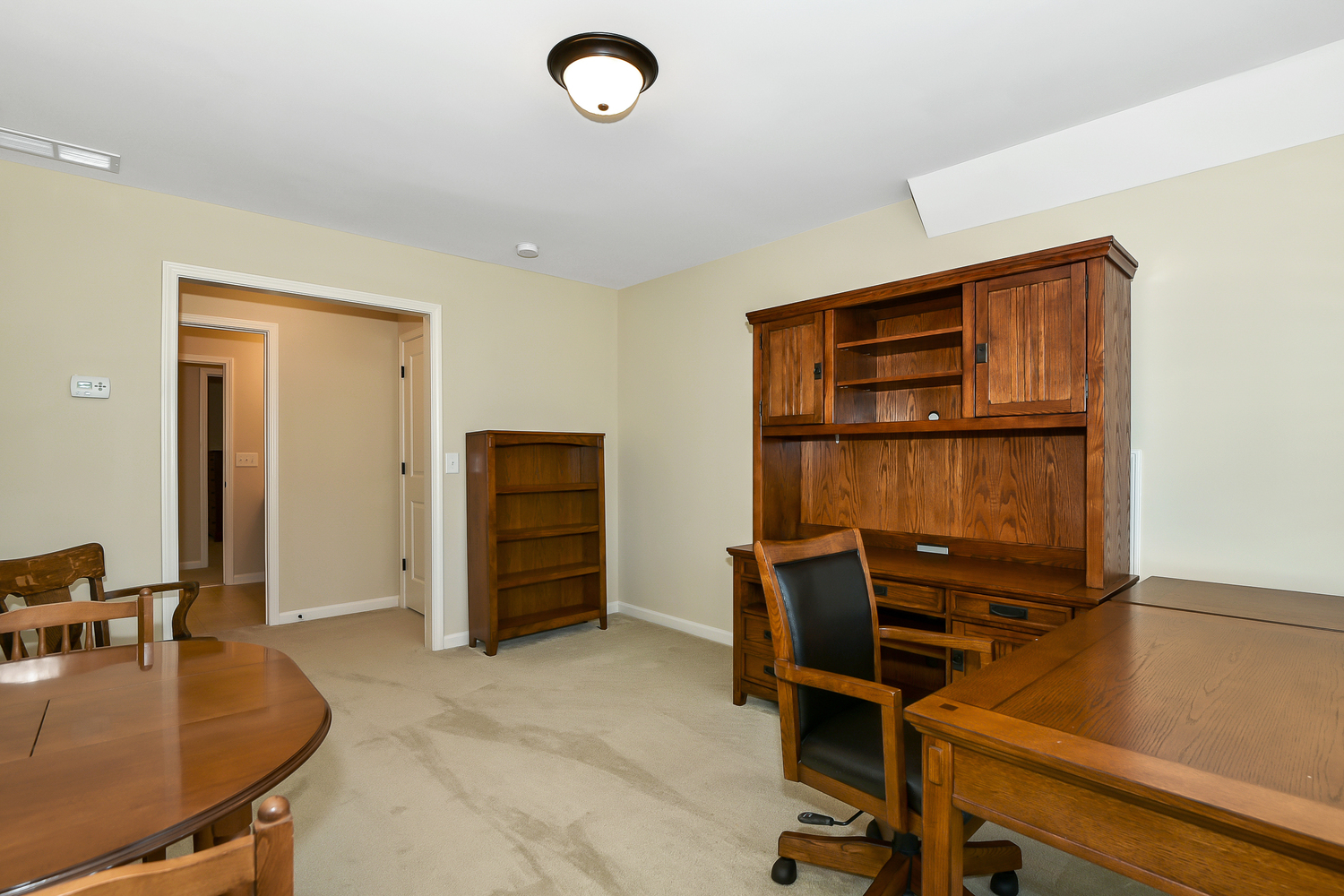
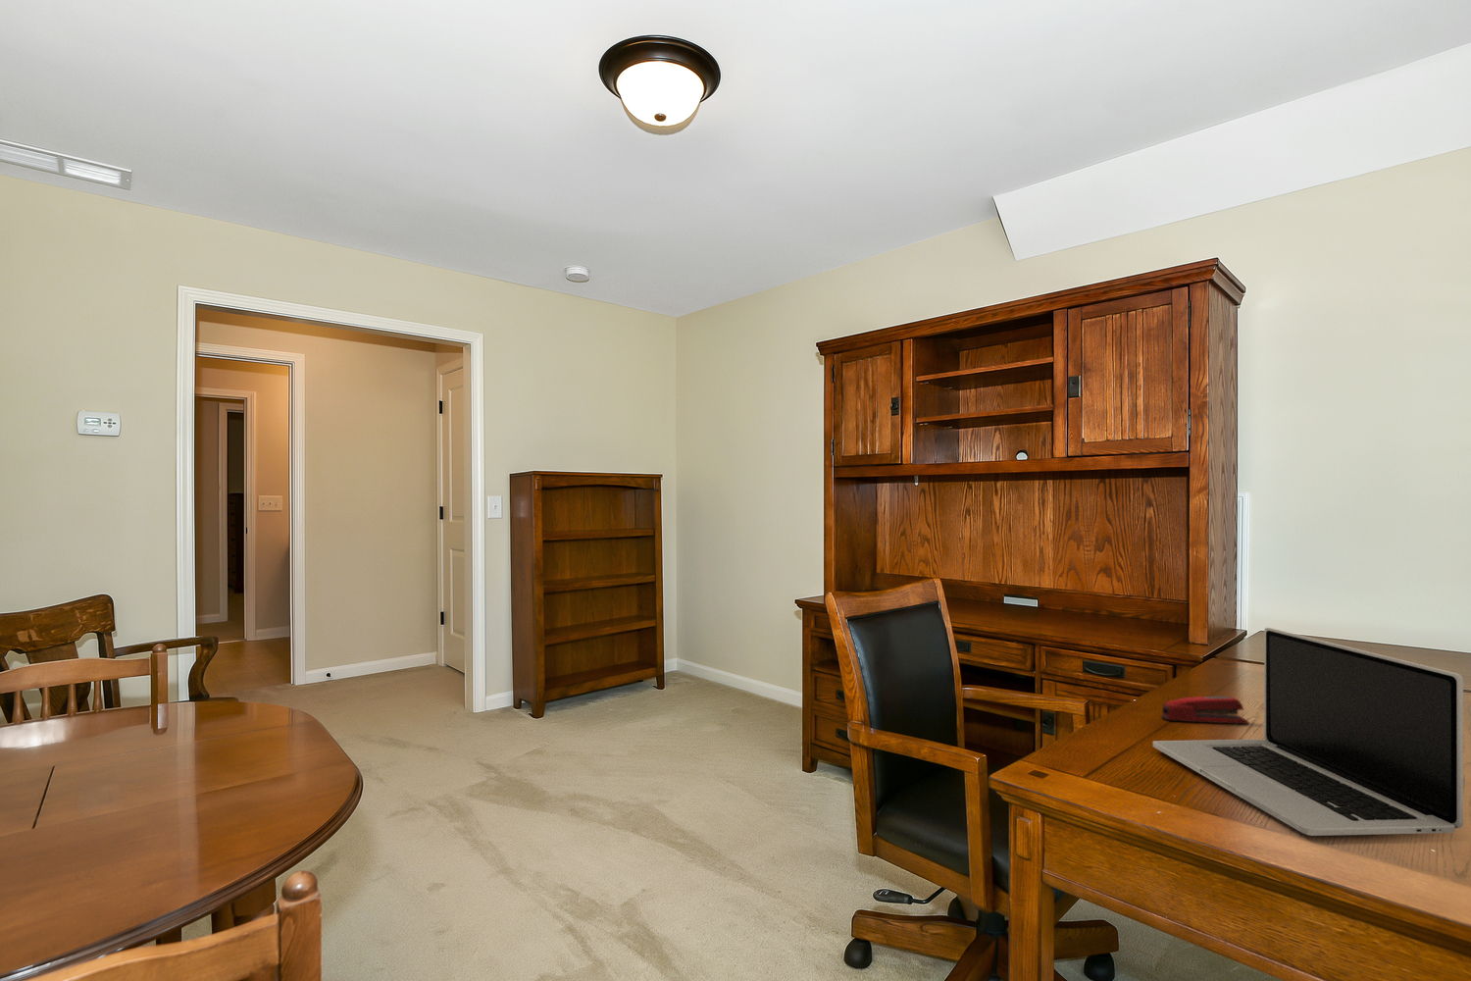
+ stapler [1160,695,1250,725]
+ laptop [1153,627,1464,836]
